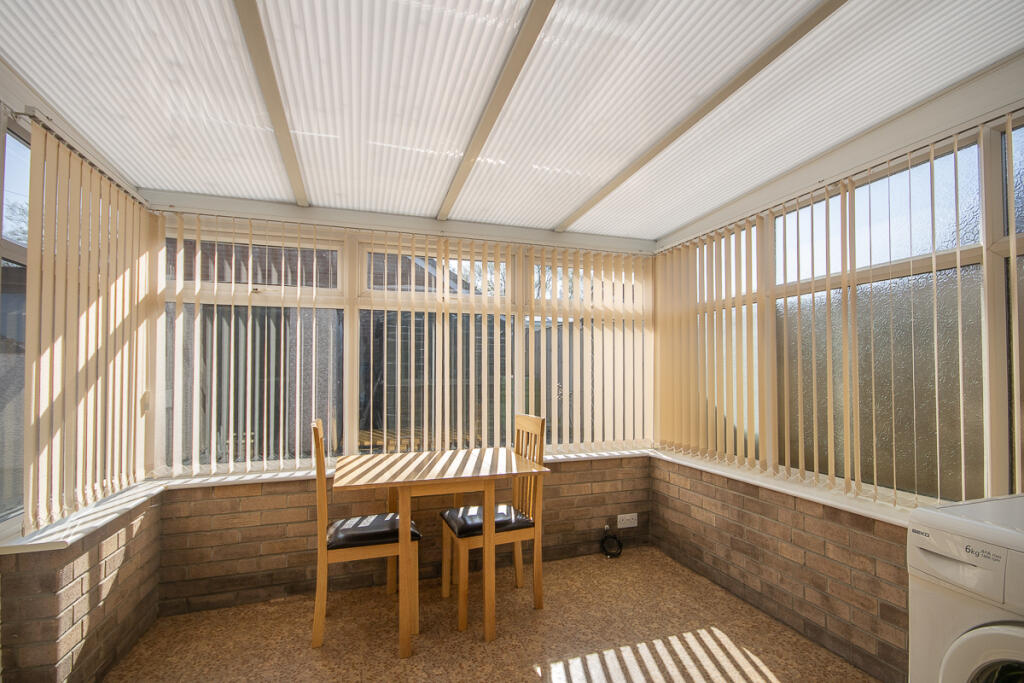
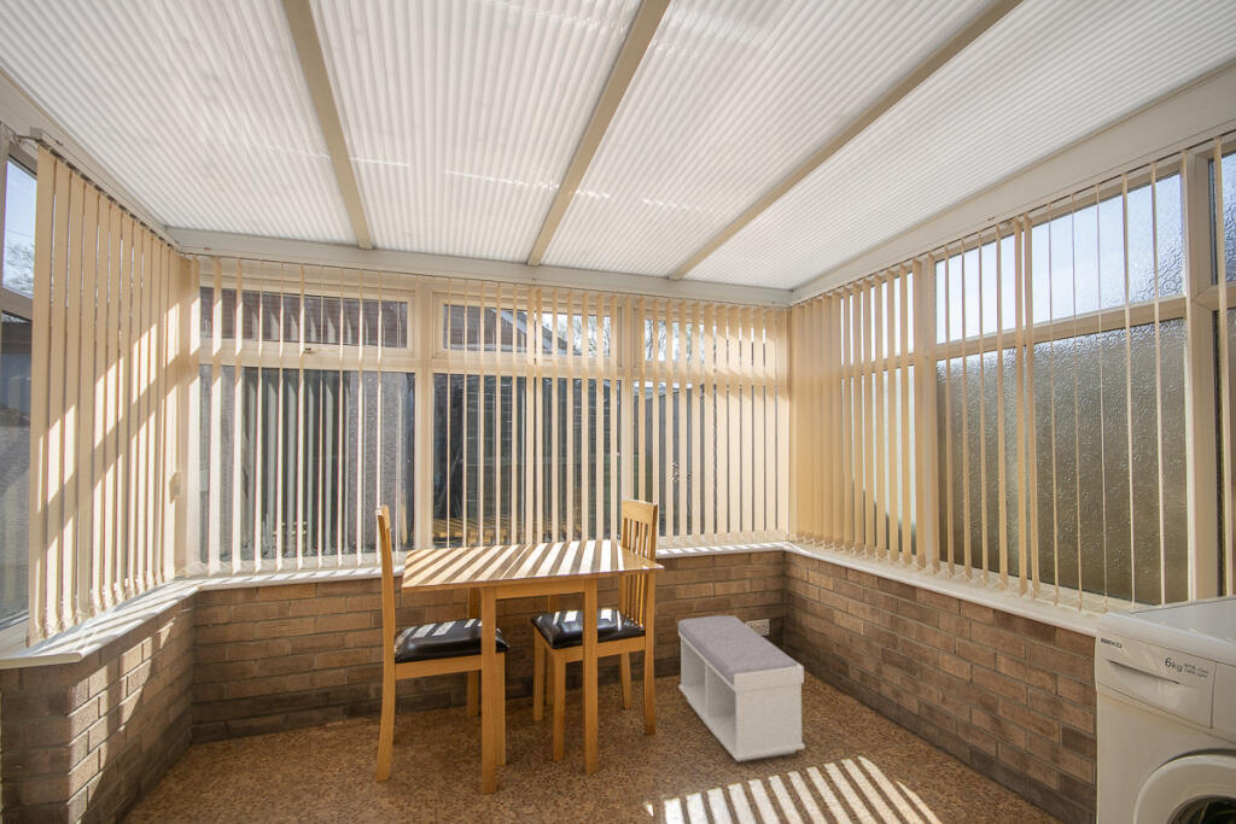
+ bench [677,614,806,762]
